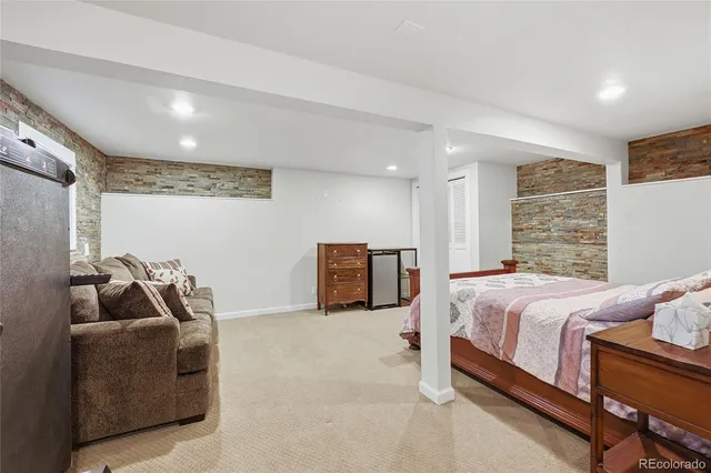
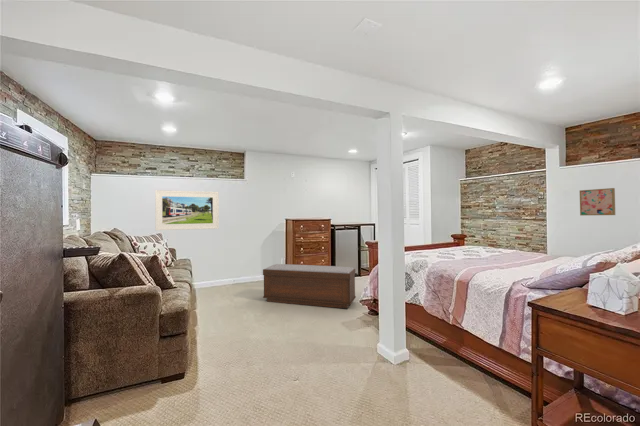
+ wall art [579,187,616,216]
+ bench [262,263,357,309]
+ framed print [154,189,220,231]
